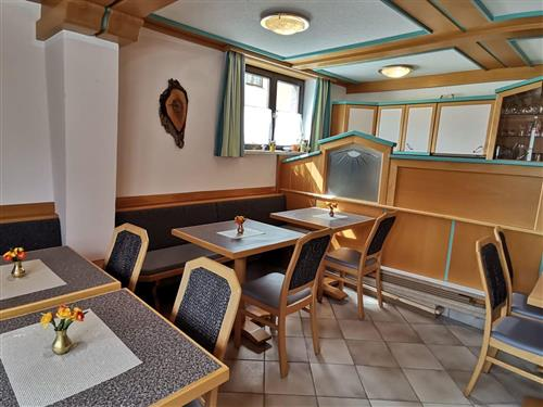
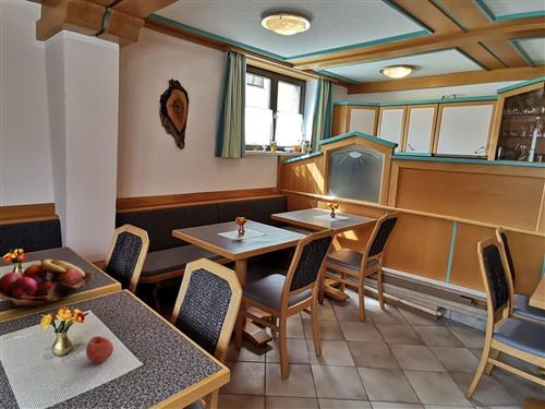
+ fruit basket [0,258,94,309]
+ apple [85,335,114,364]
